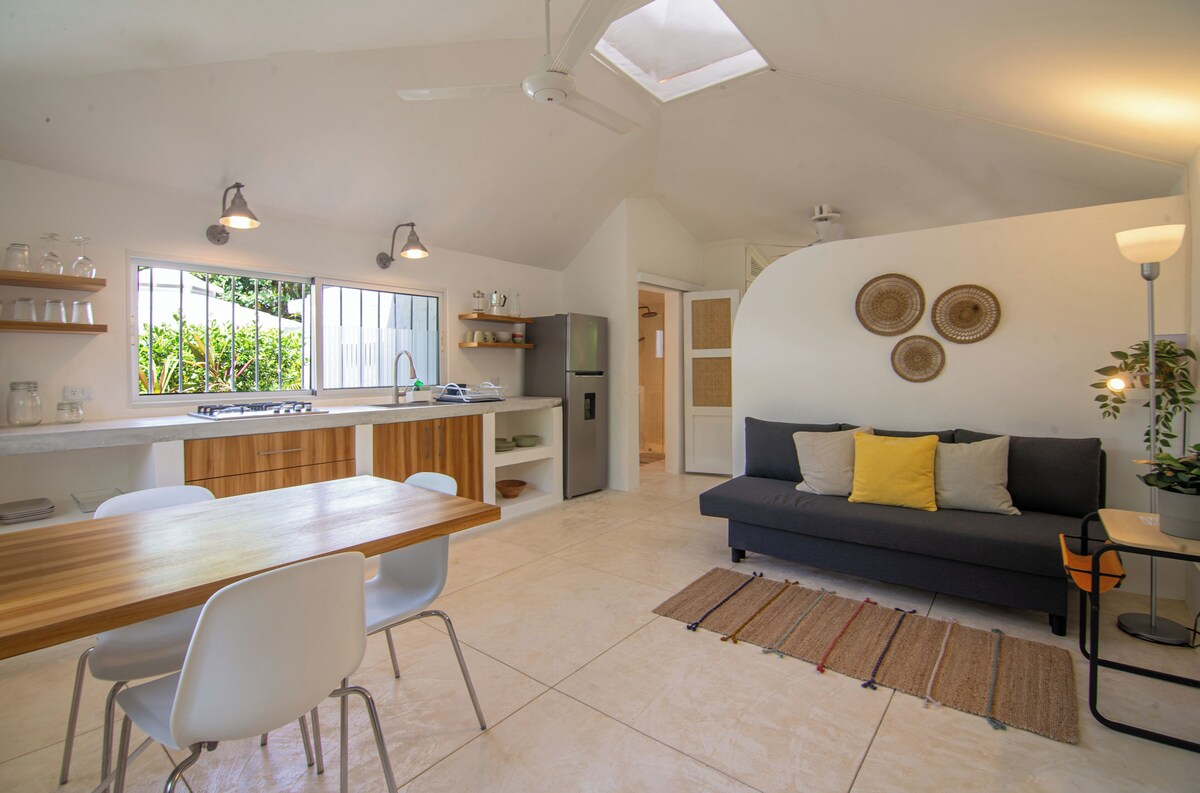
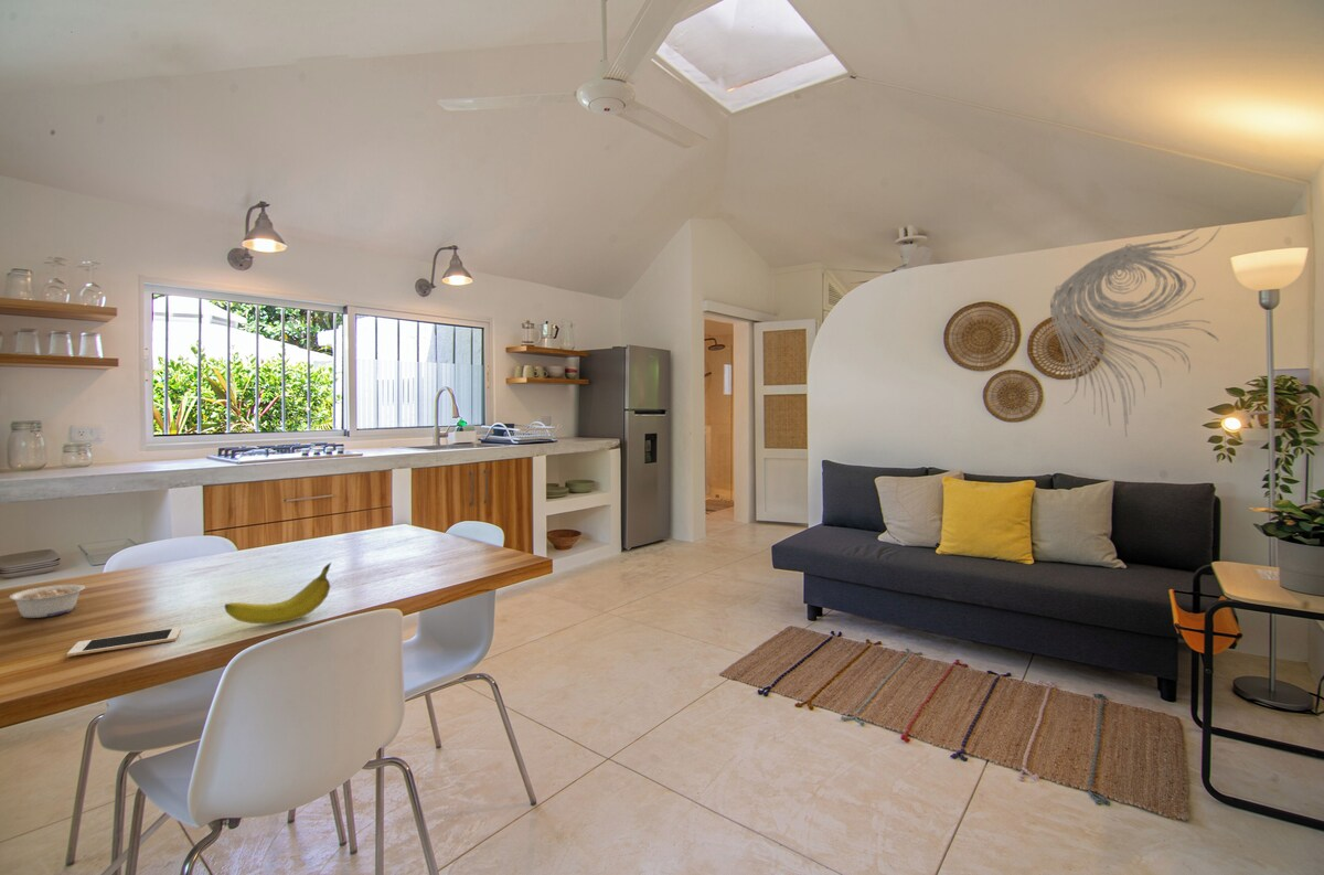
+ wall sculpture [1049,224,1221,438]
+ legume [8,584,86,619]
+ fruit [224,562,332,625]
+ cell phone [66,627,182,658]
